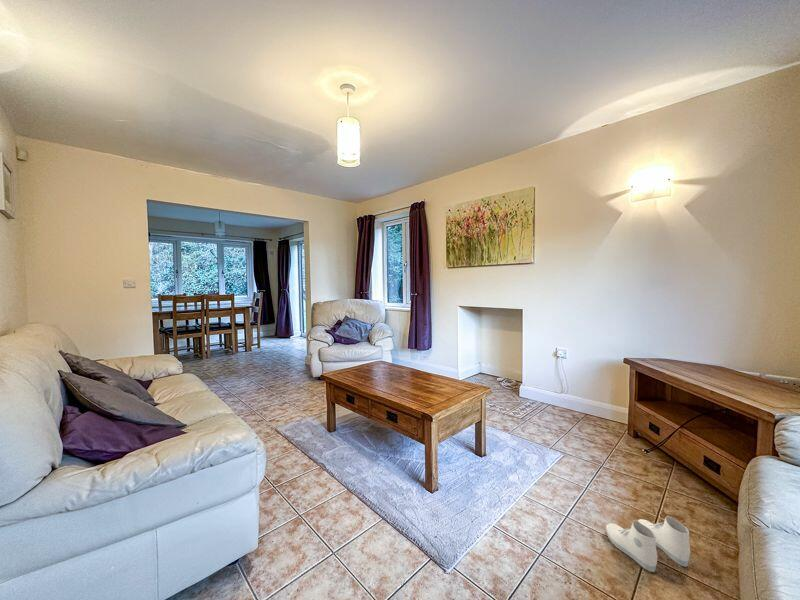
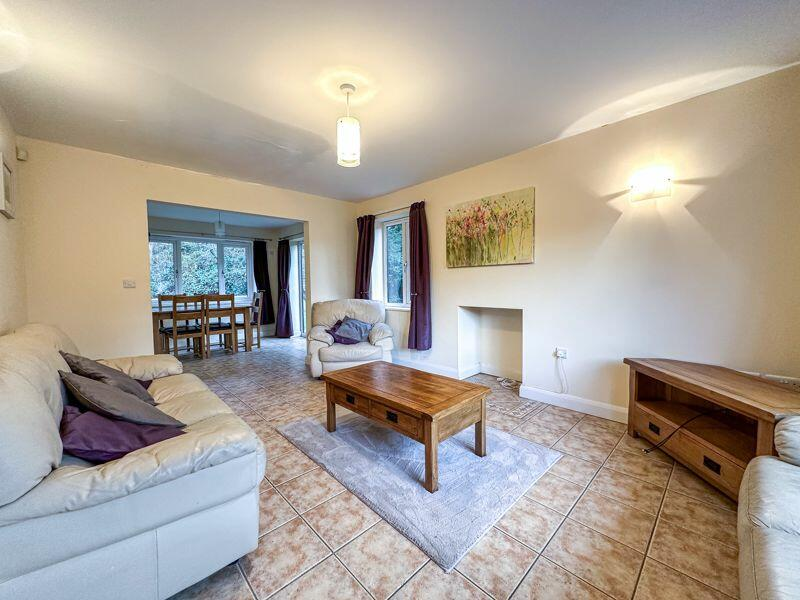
- boots [605,515,691,573]
